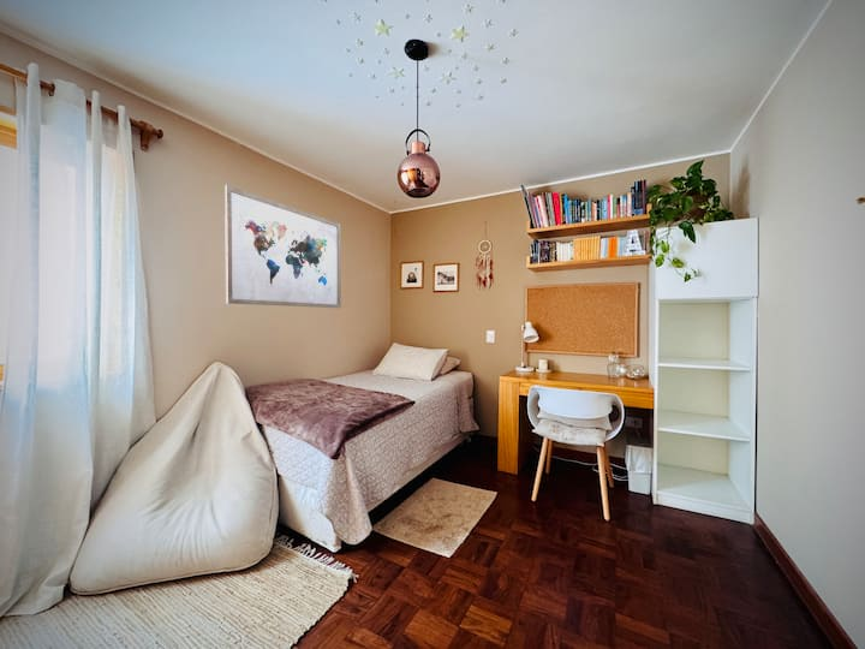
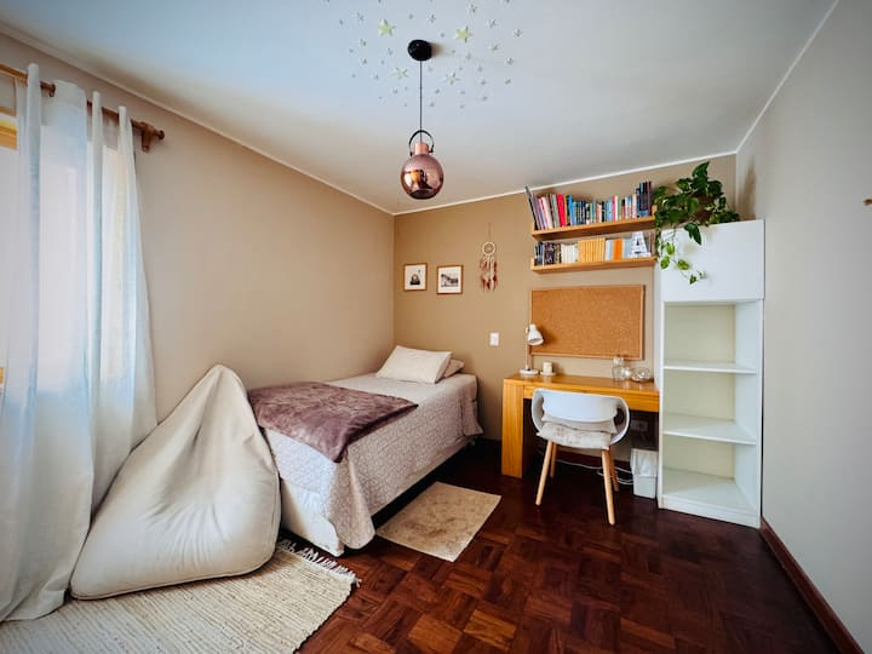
- wall art [223,184,342,309]
